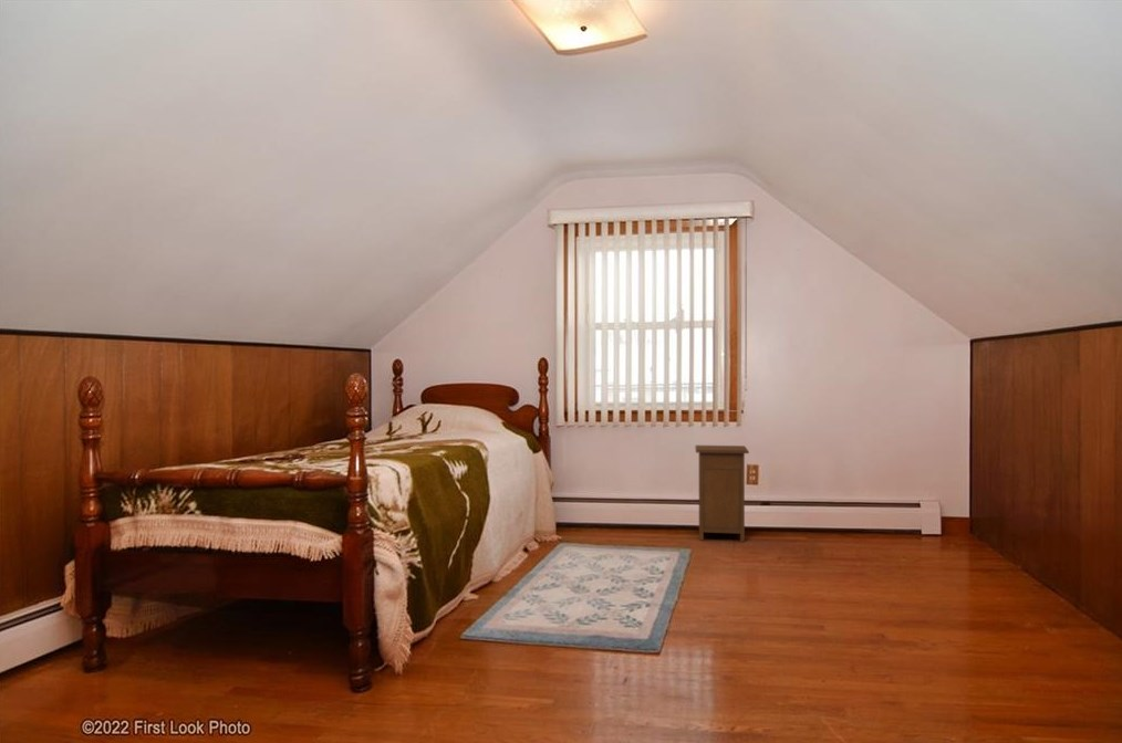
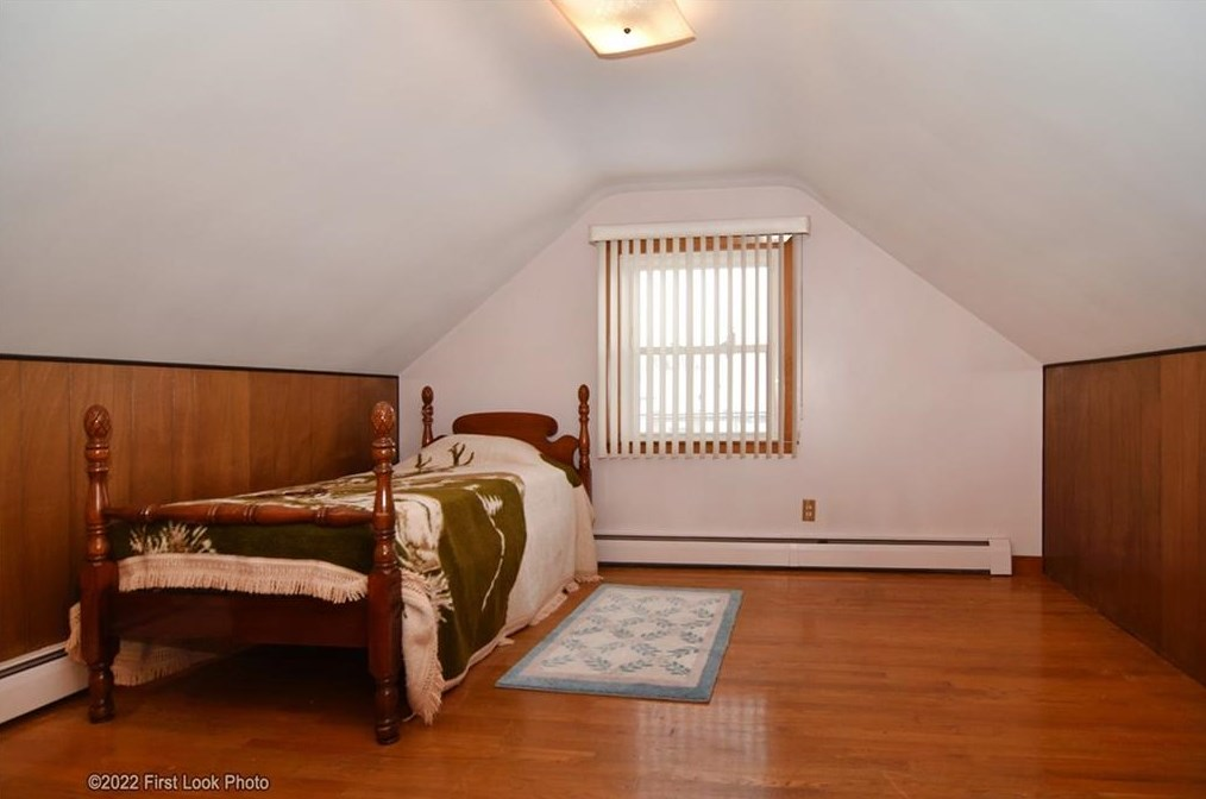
- nightstand [695,444,750,543]
